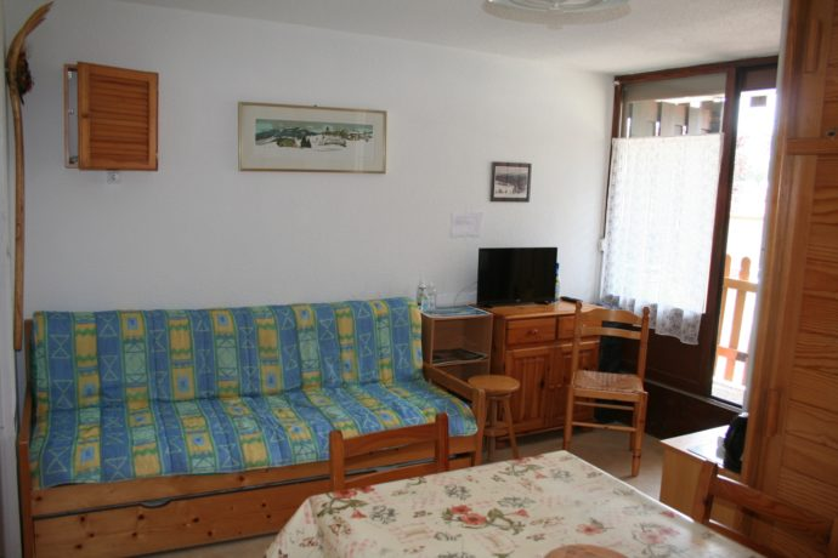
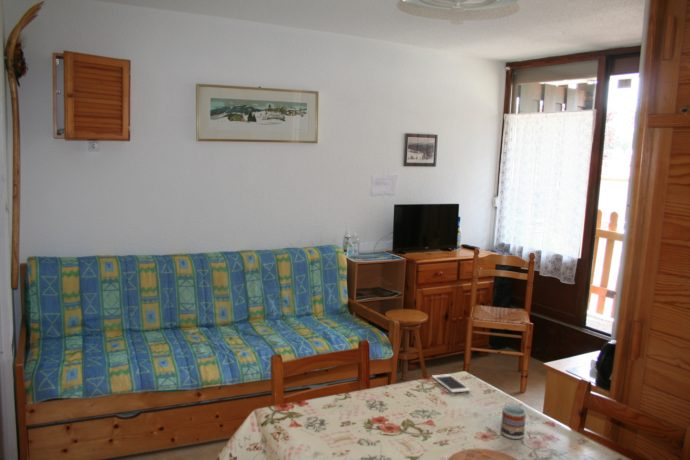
+ cup [500,404,527,440]
+ cell phone [431,373,471,394]
